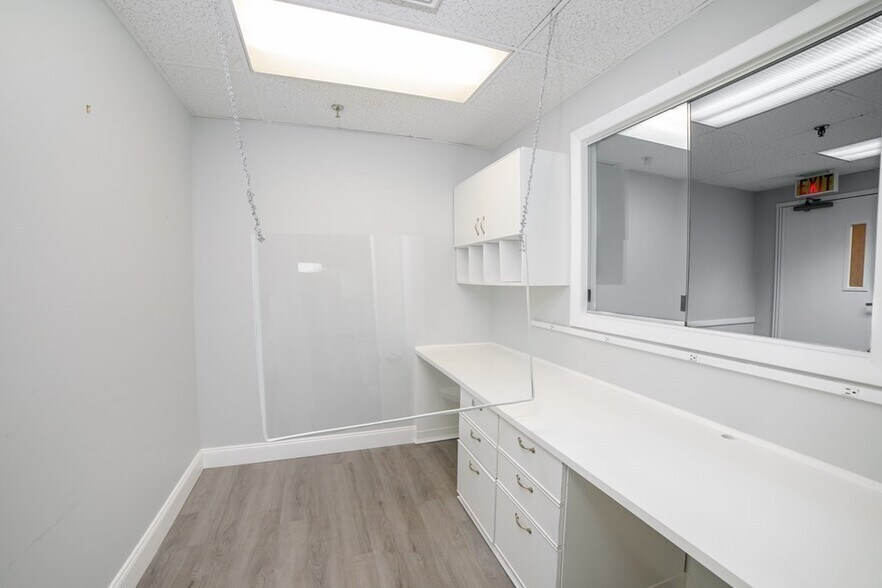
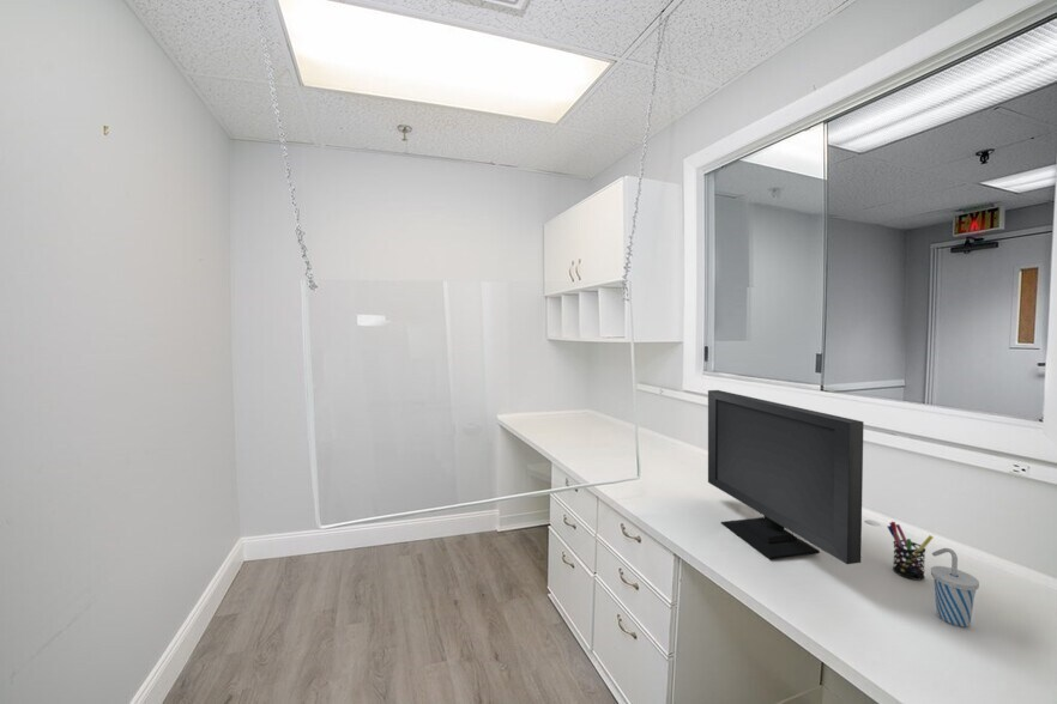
+ computer monitor [707,389,865,565]
+ pen holder [887,521,934,581]
+ cup [930,547,980,627]
